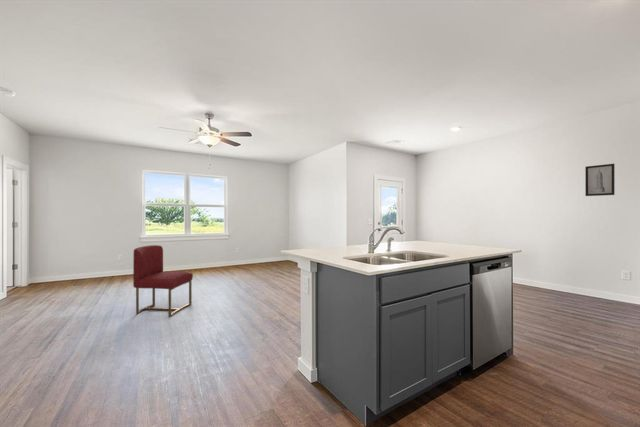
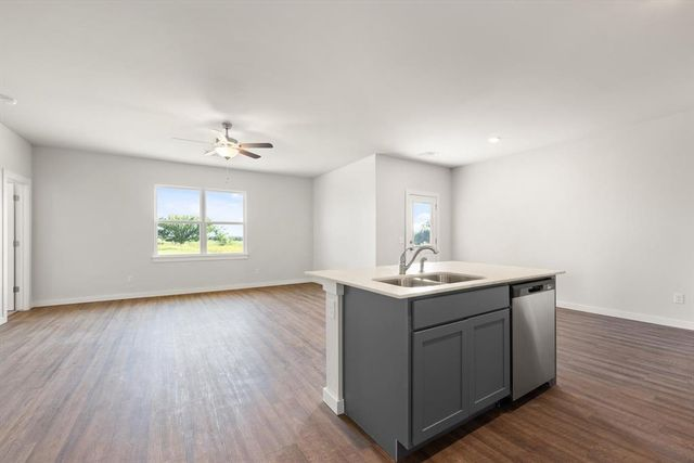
- chair [132,244,194,318]
- wall art [584,163,616,197]
